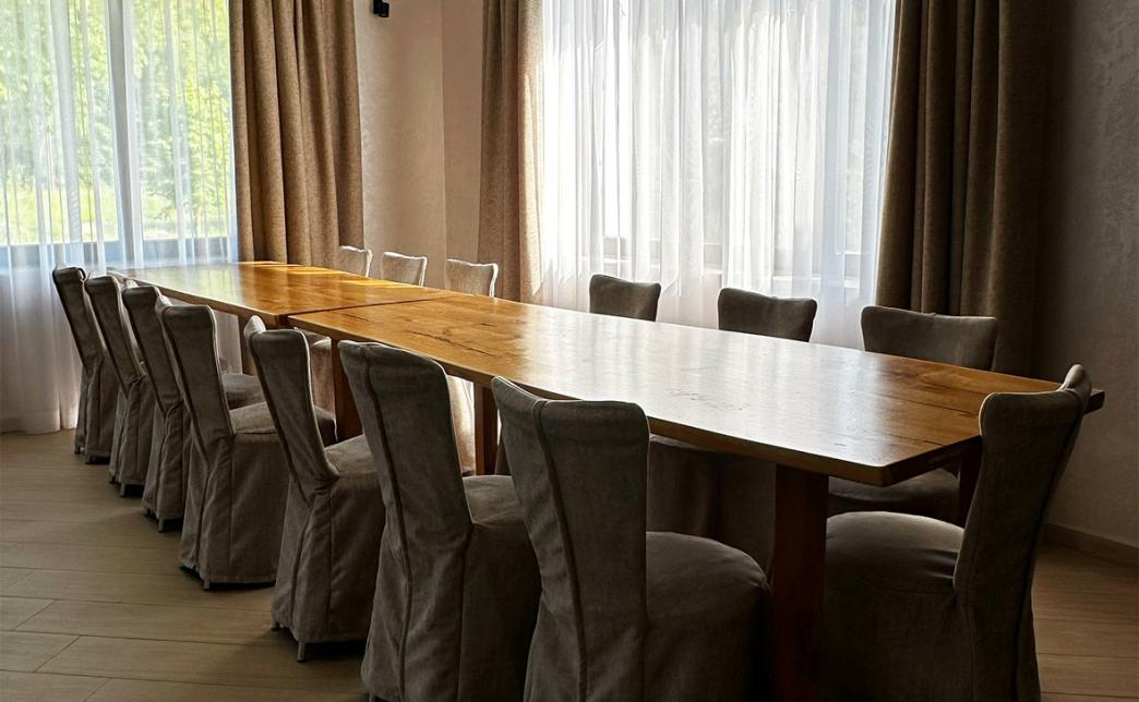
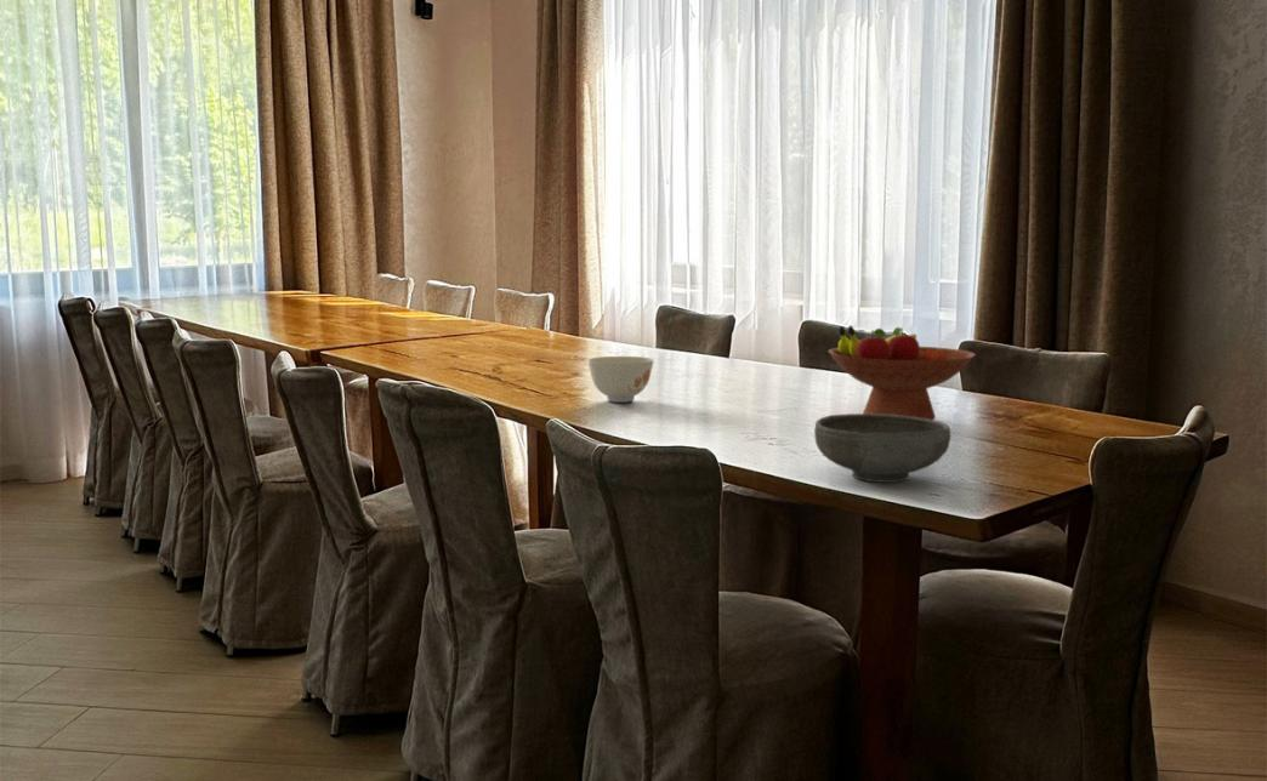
+ fruit bowl [828,325,977,421]
+ bowl [813,412,951,484]
+ bowl [586,355,655,404]
